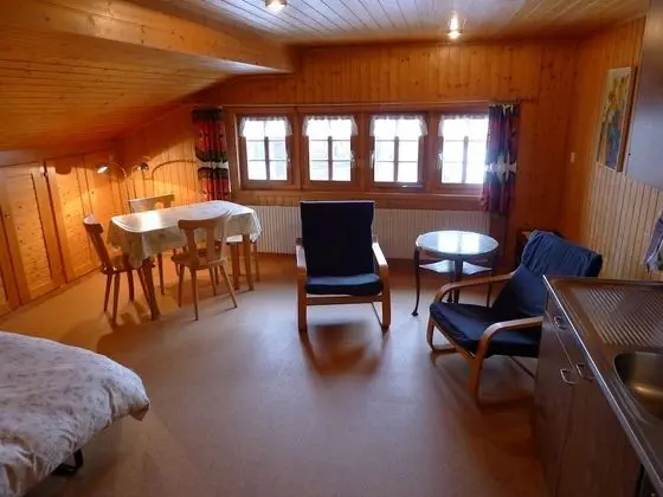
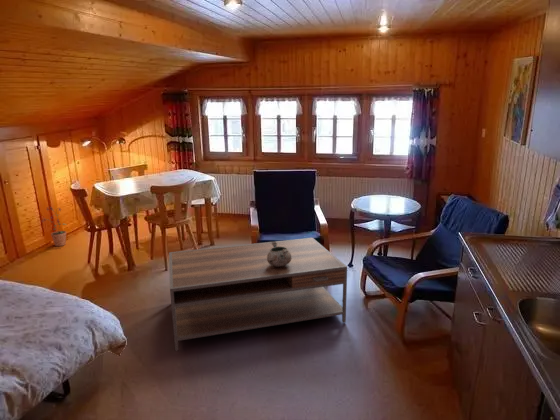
+ decorative bowl [267,241,291,267]
+ coffee table [168,237,348,352]
+ potted plant [41,206,68,247]
